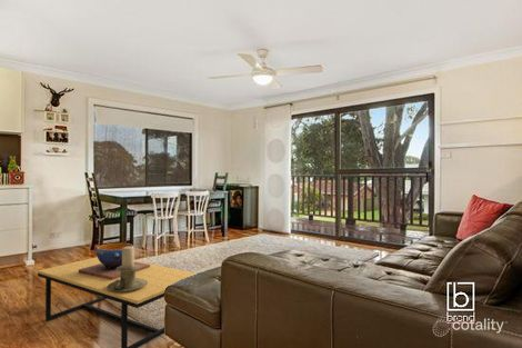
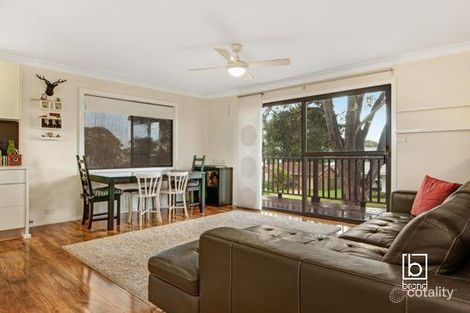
- decorative bowl [79,242,150,280]
- coffee table [37,256,198,348]
- candle holder [108,246,148,292]
